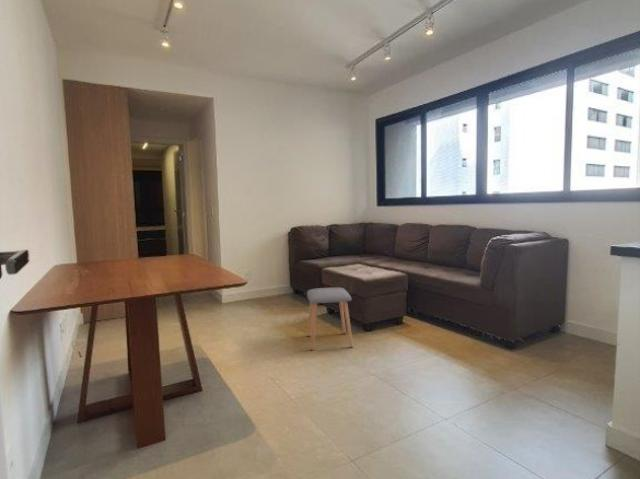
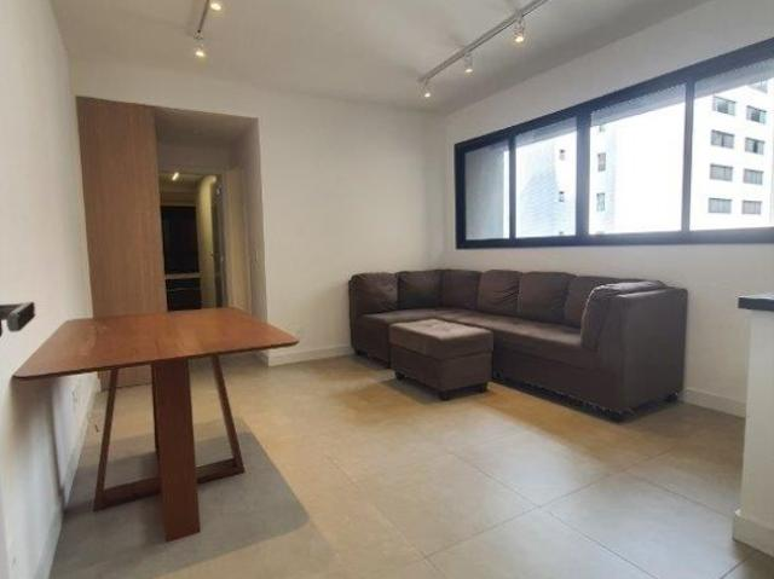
- stool [306,287,354,351]
